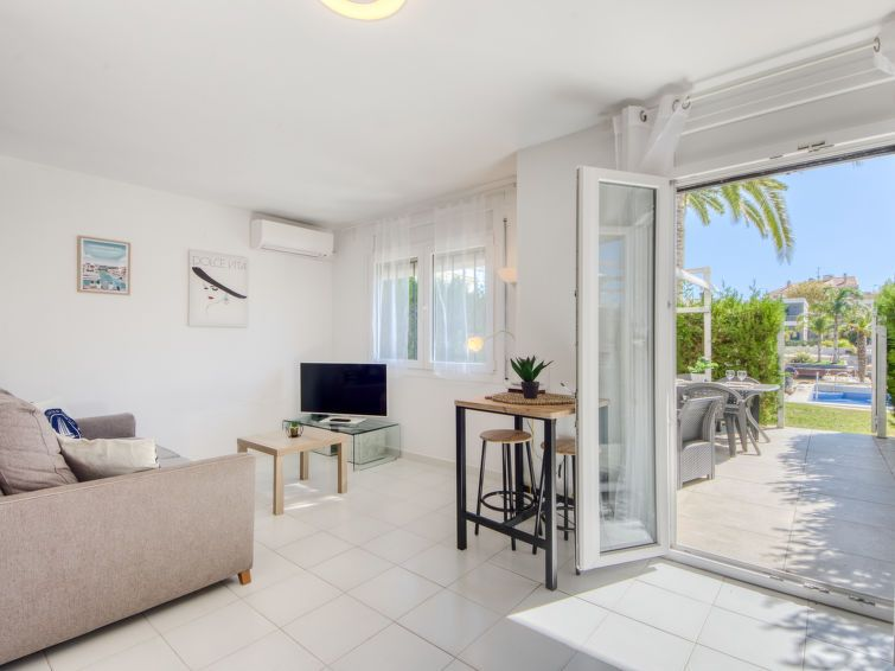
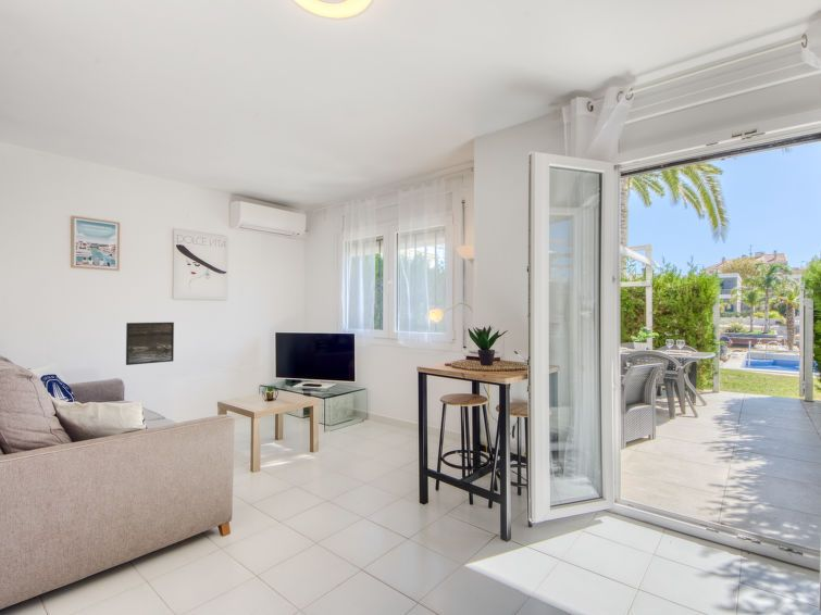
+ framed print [125,322,175,366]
